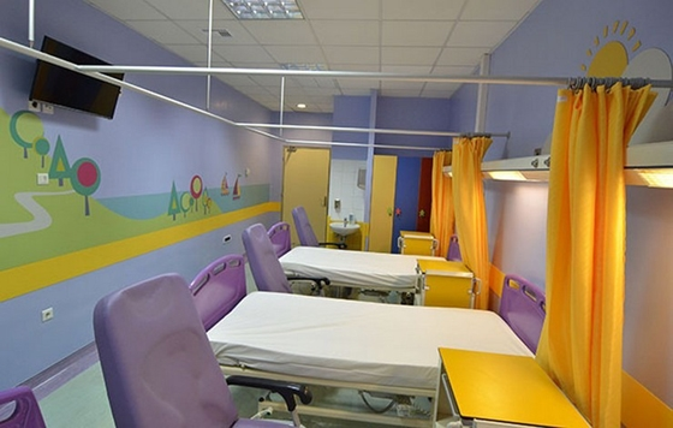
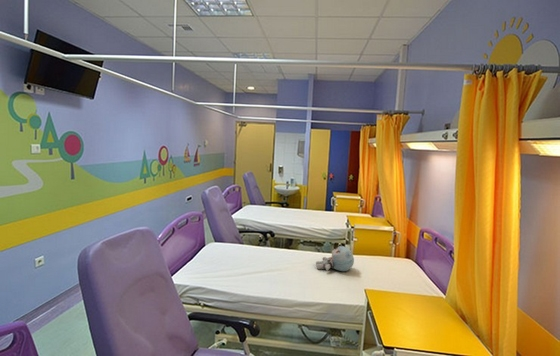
+ plush toy [315,245,355,272]
